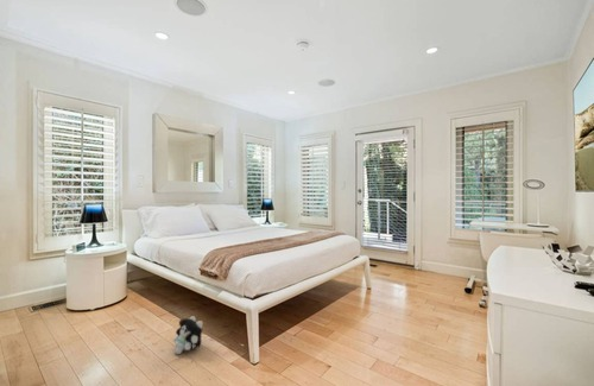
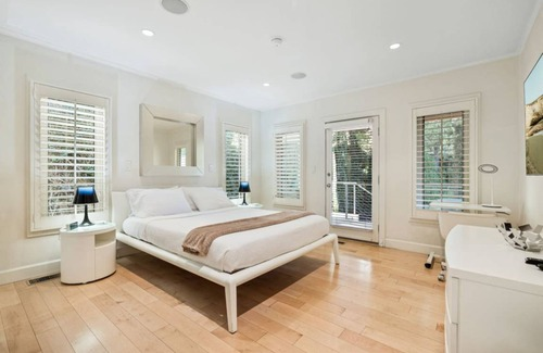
- plush toy [172,315,204,355]
